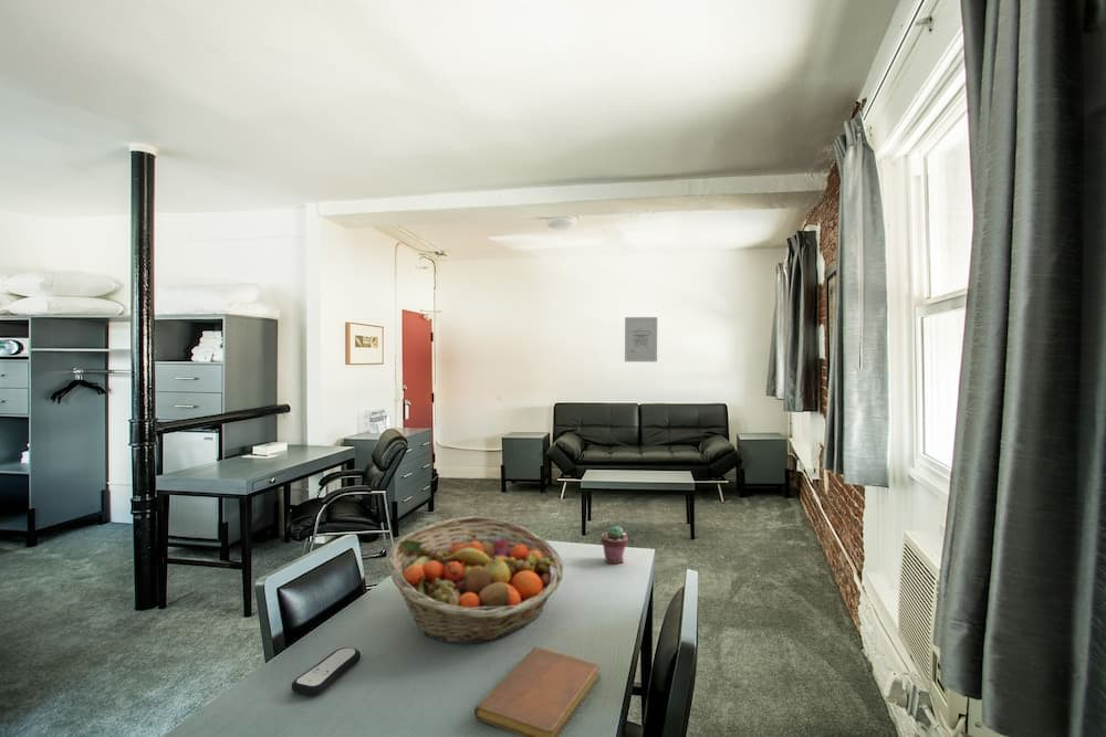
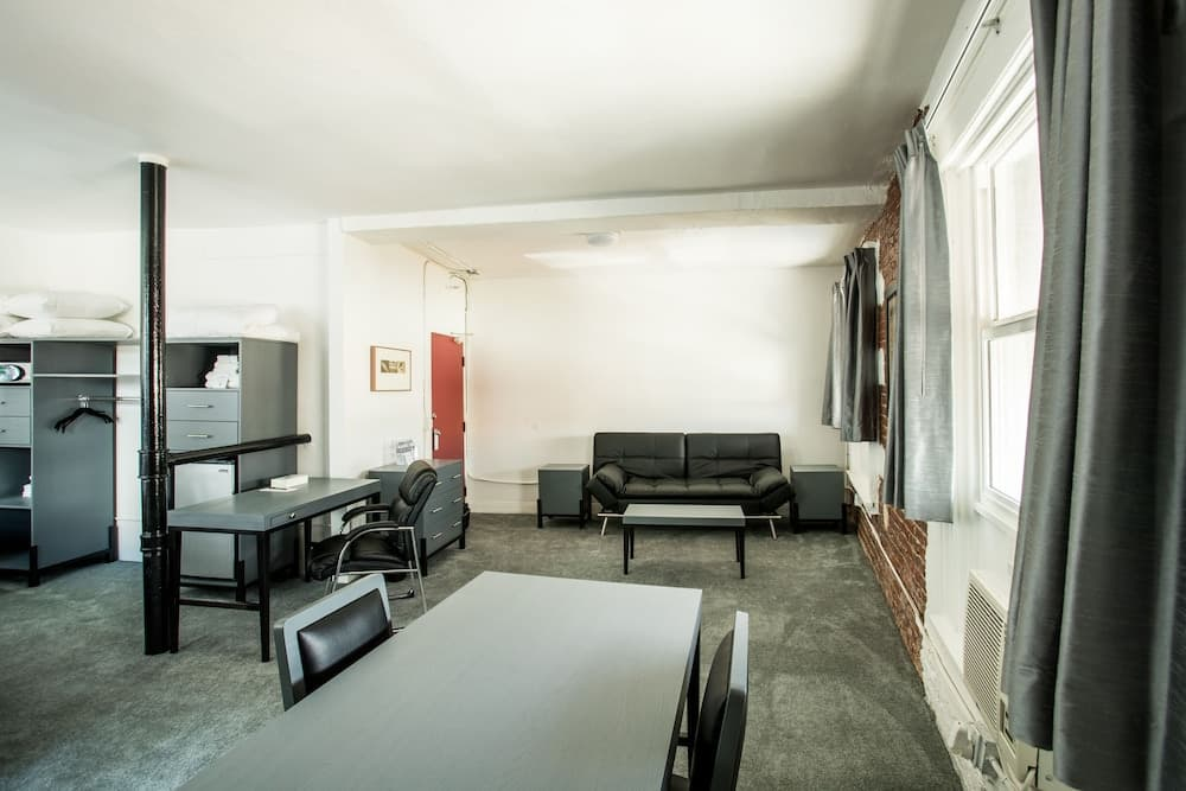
- potted succulent [601,525,629,565]
- fruit basket [385,515,564,644]
- notebook [473,646,602,737]
- wall art [624,316,658,362]
- remote control [291,646,362,697]
